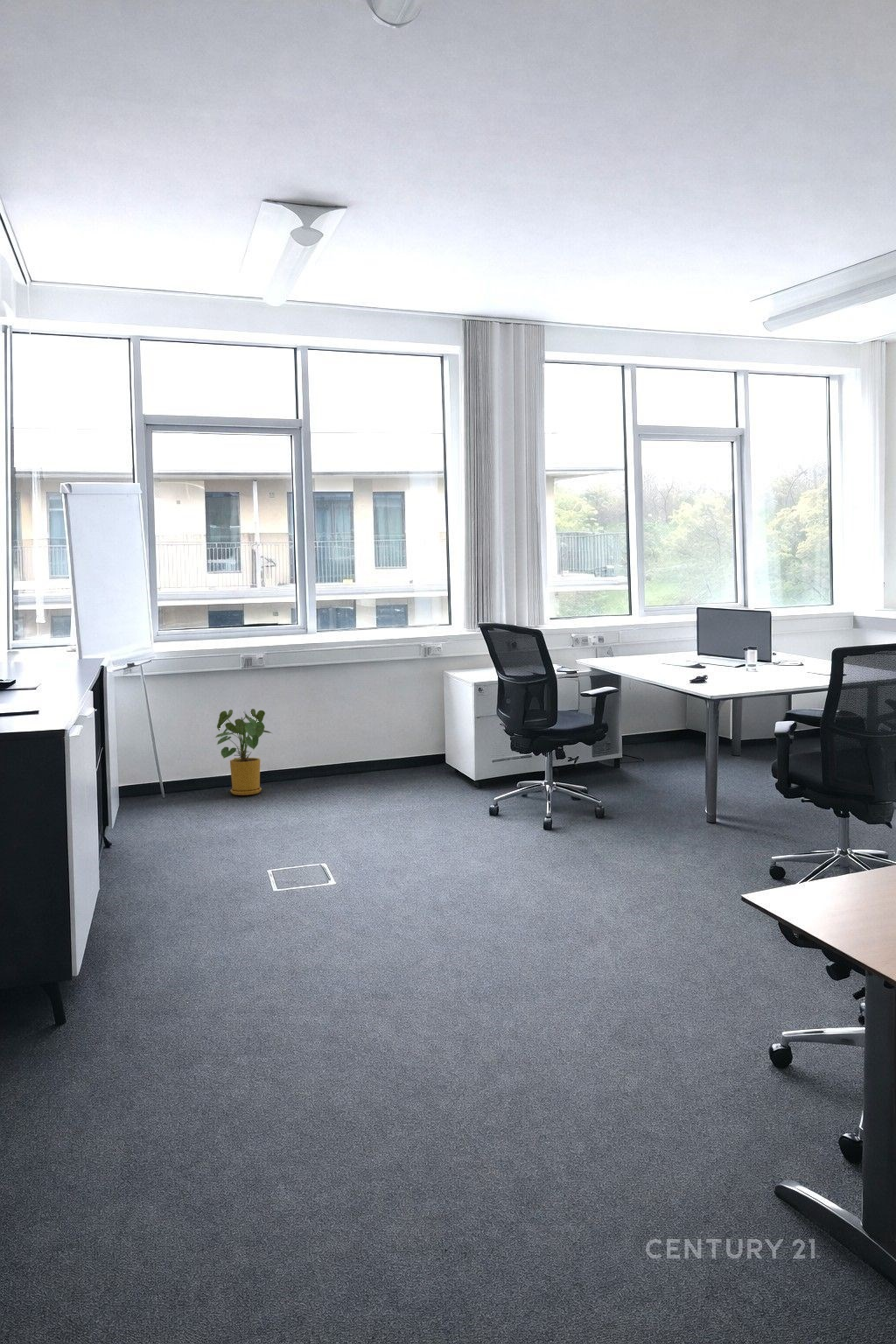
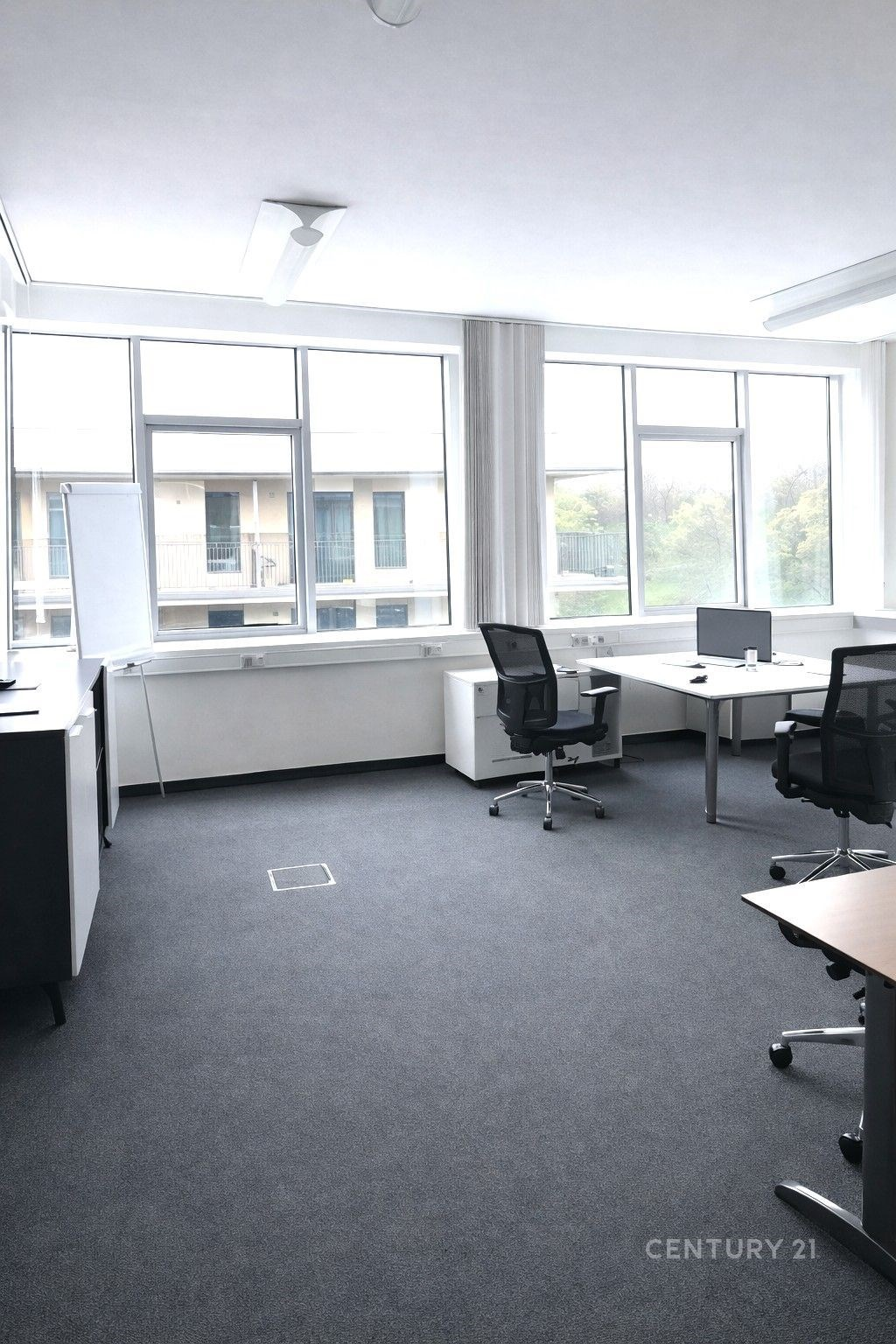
- house plant [214,708,272,796]
